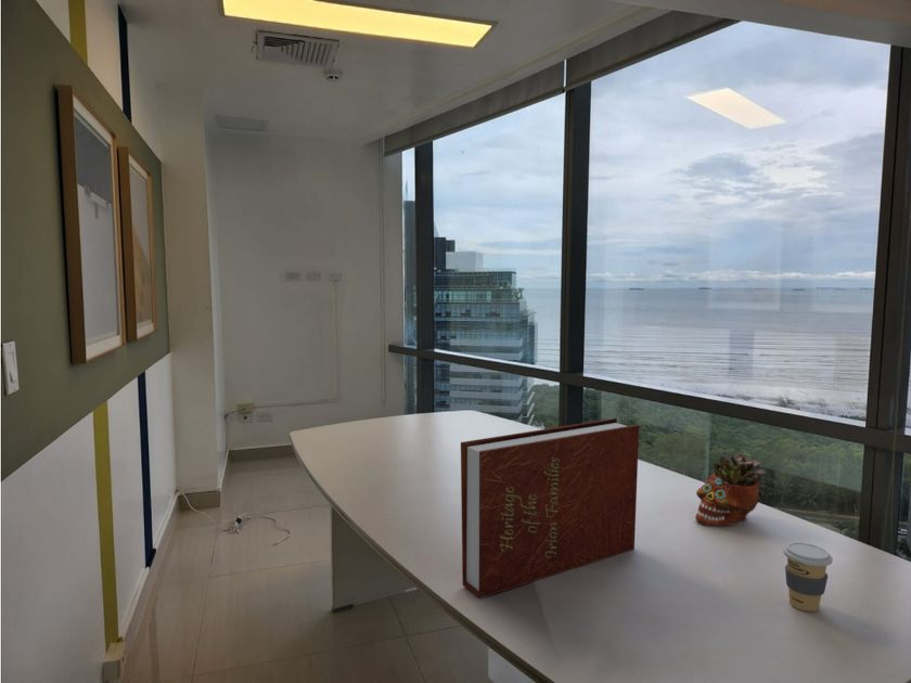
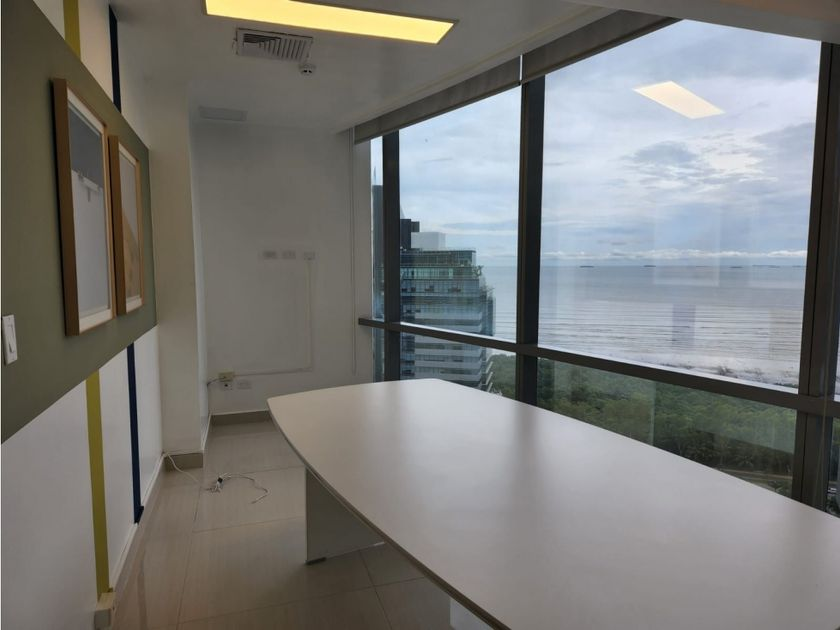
- book [460,417,640,600]
- succulent planter [694,451,767,527]
- coffee cup [782,541,834,613]
